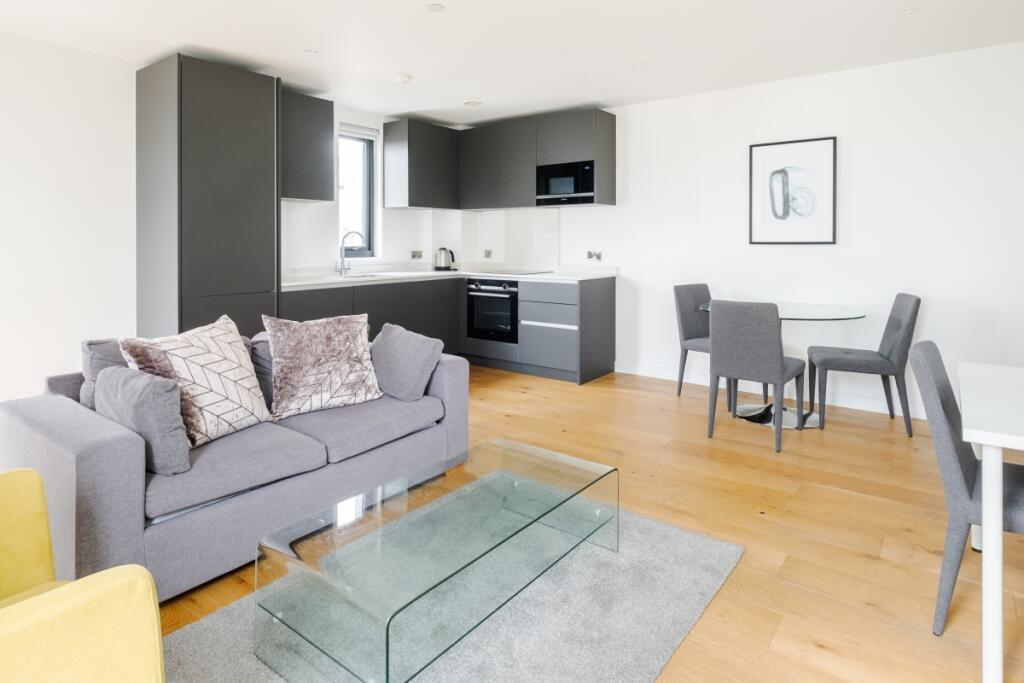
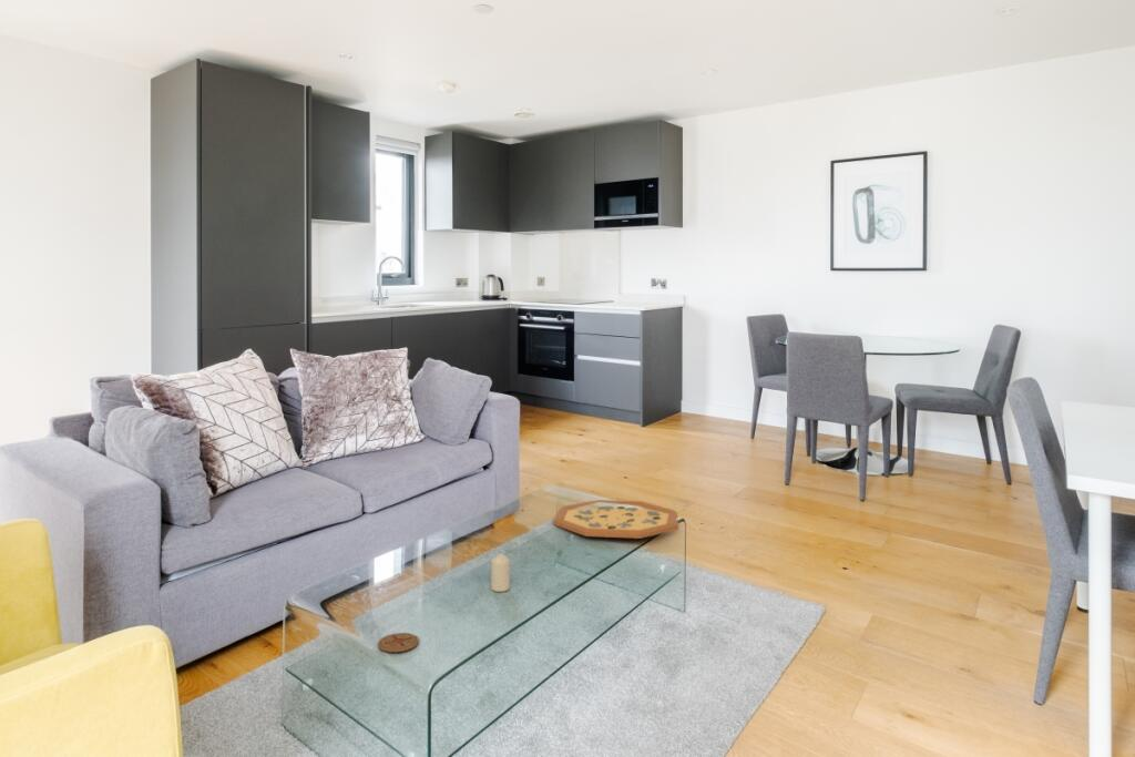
+ decorative tray [552,499,679,540]
+ coaster [377,632,420,653]
+ candle [490,553,511,593]
